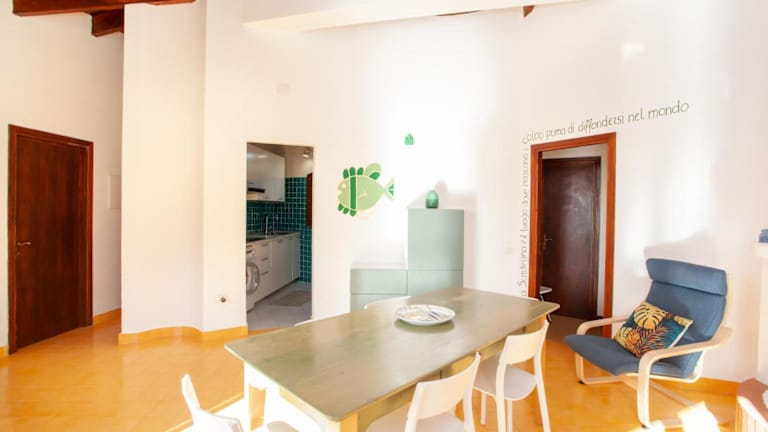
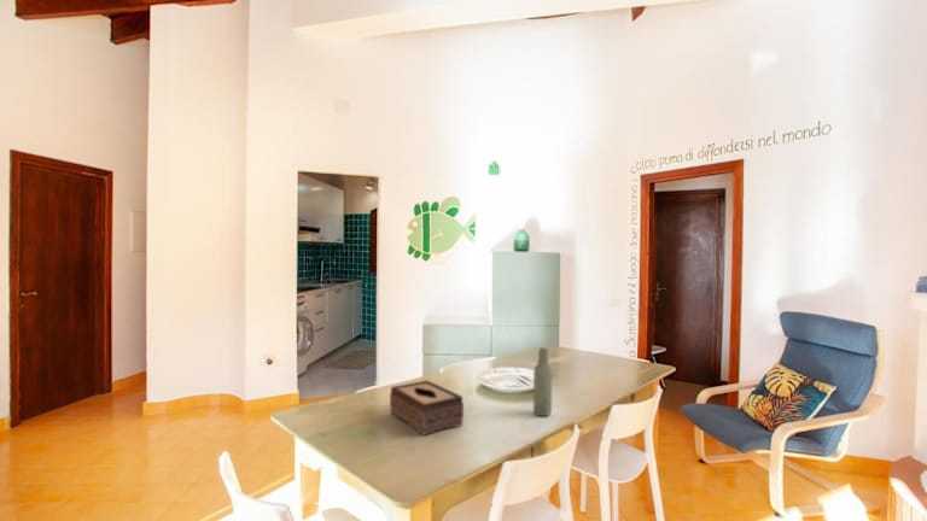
+ tissue box [389,380,465,437]
+ bottle [532,347,554,417]
